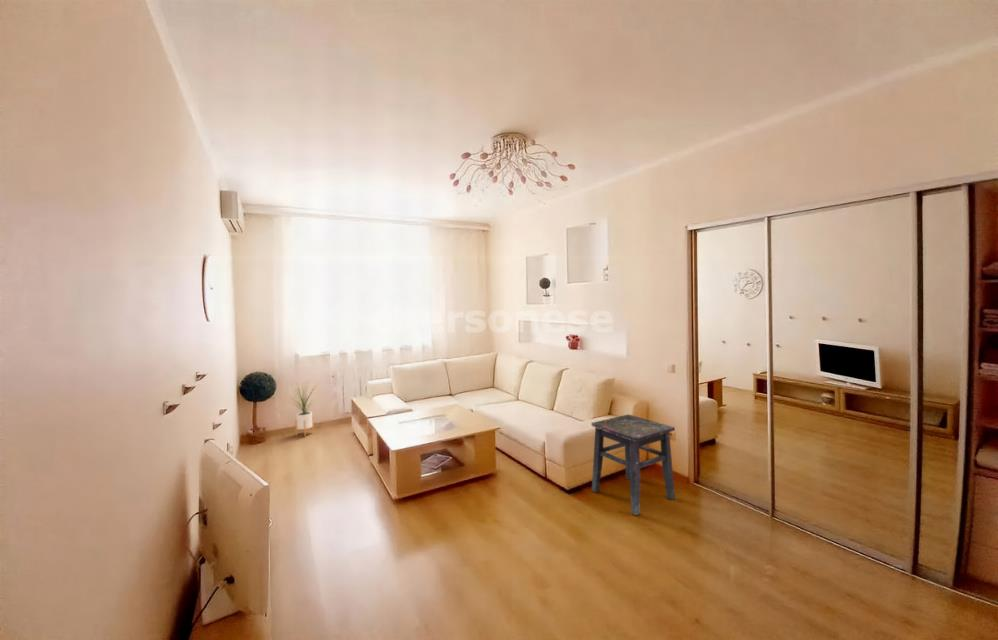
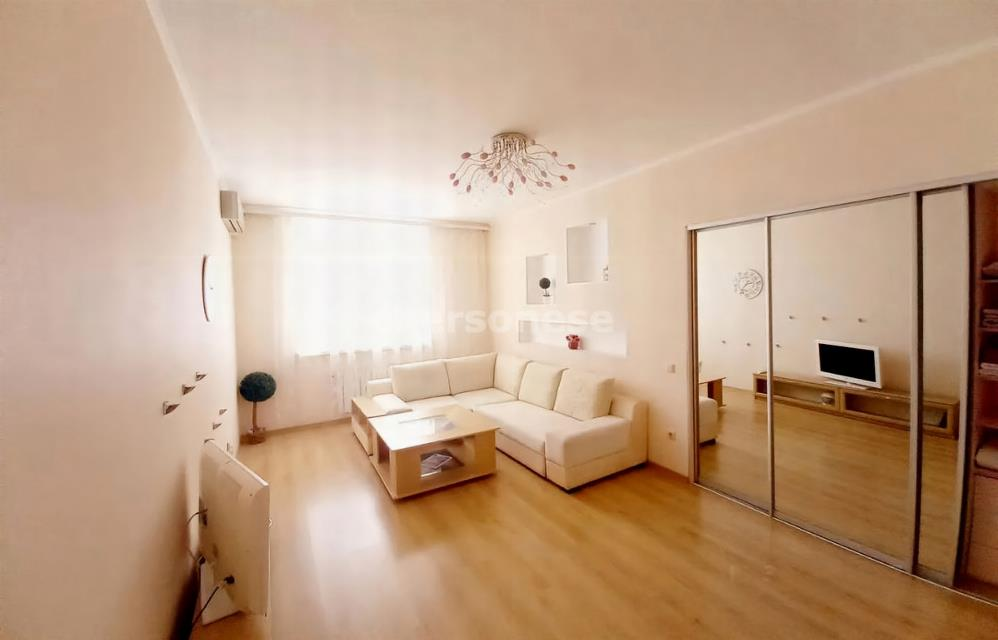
- house plant [290,379,319,437]
- side table [591,414,676,516]
